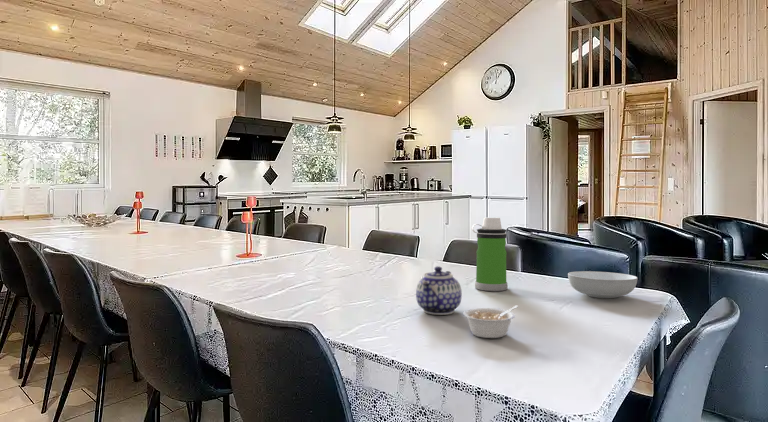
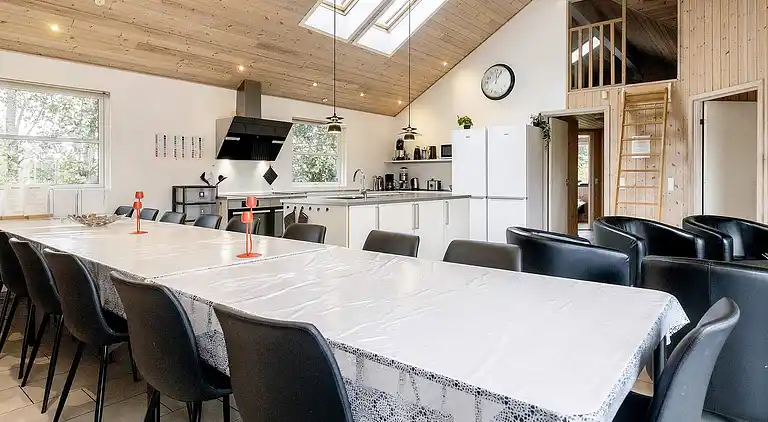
- legume [463,305,519,339]
- serving bowl [567,270,639,299]
- teapot [415,265,463,316]
- water bottle [471,217,509,292]
